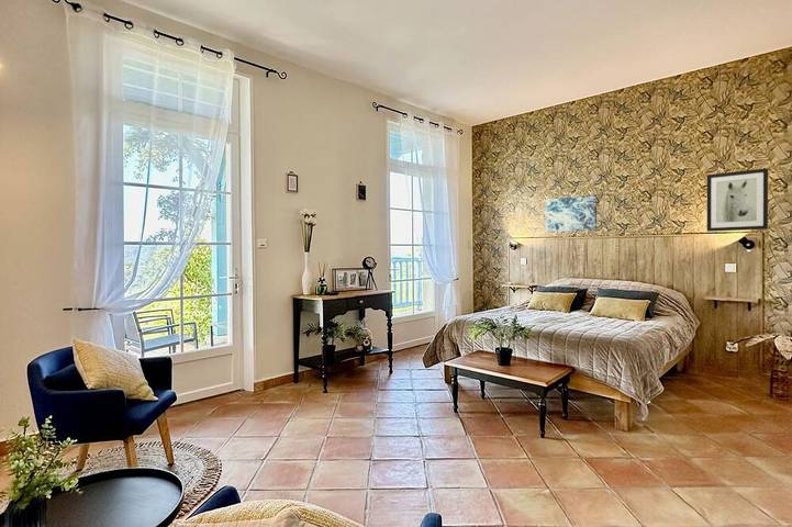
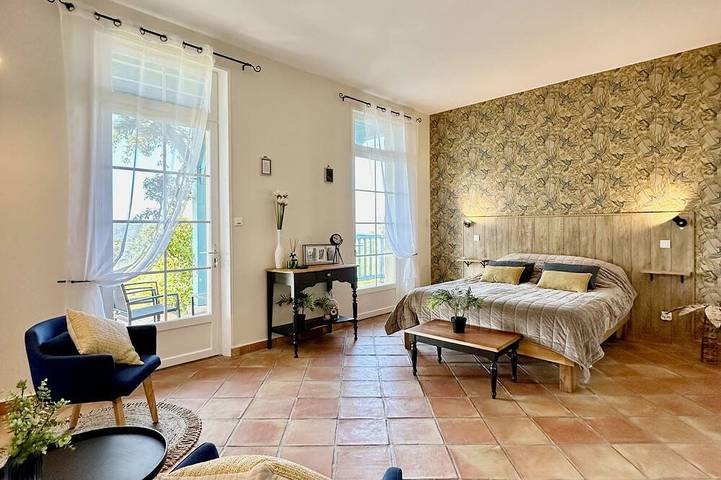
- wall art [544,193,598,234]
- wall art [706,167,769,233]
